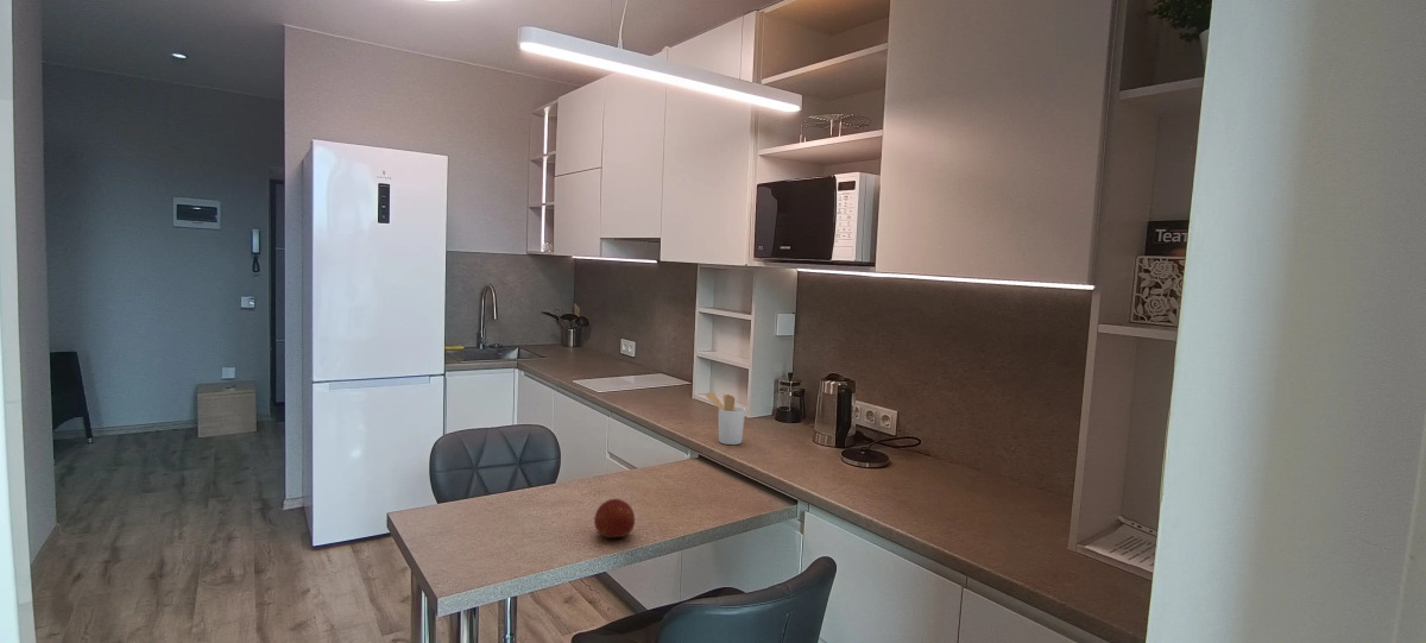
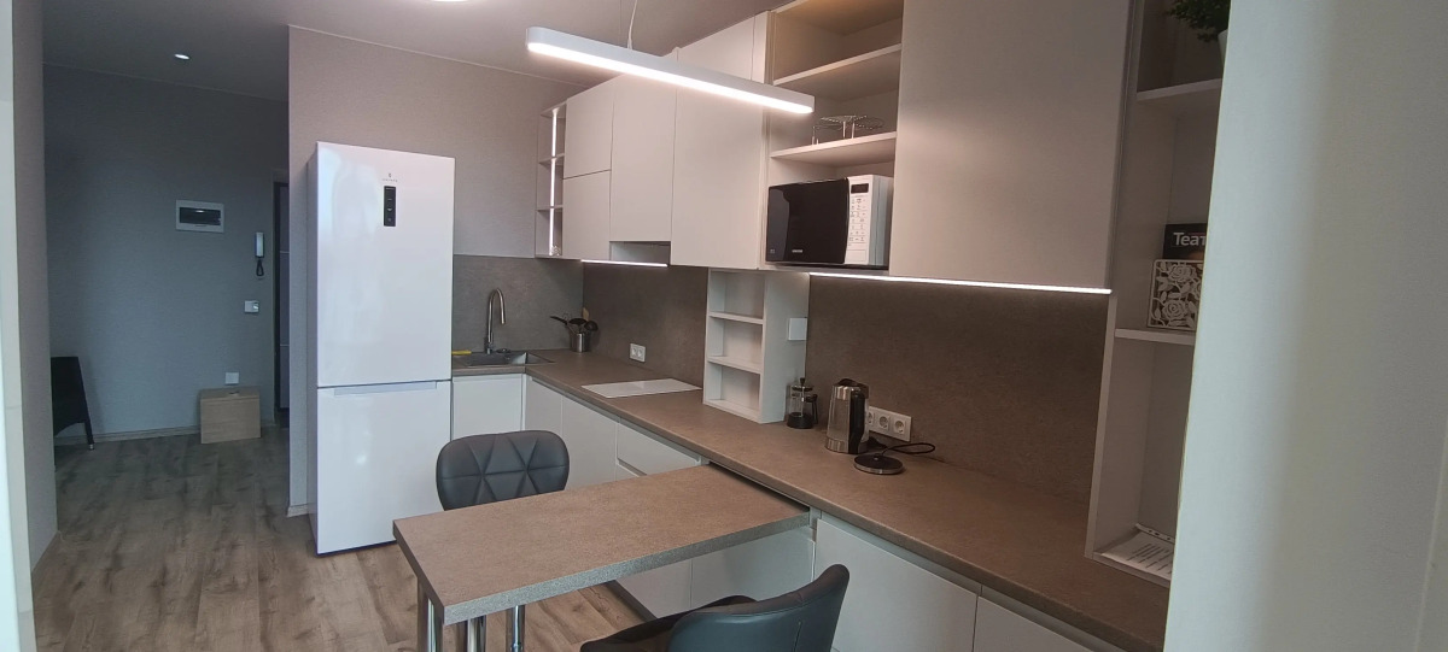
- fruit [593,498,636,540]
- utensil holder [703,390,746,446]
